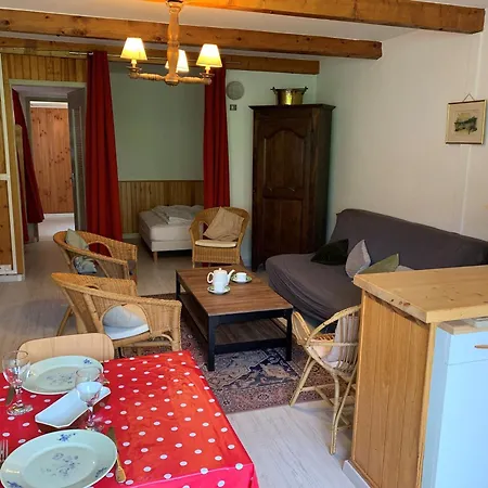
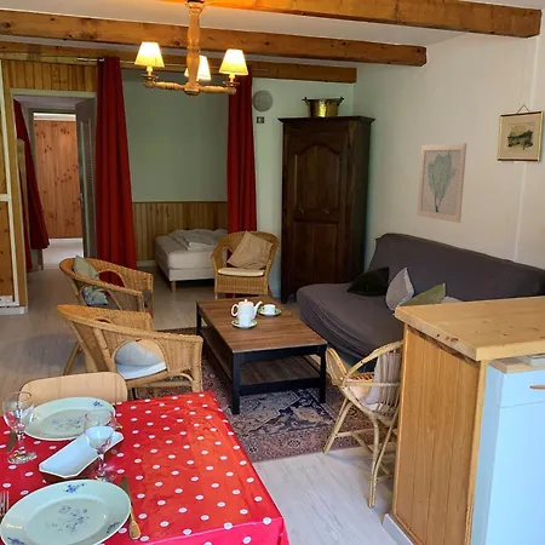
+ wall art [415,142,467,224]
